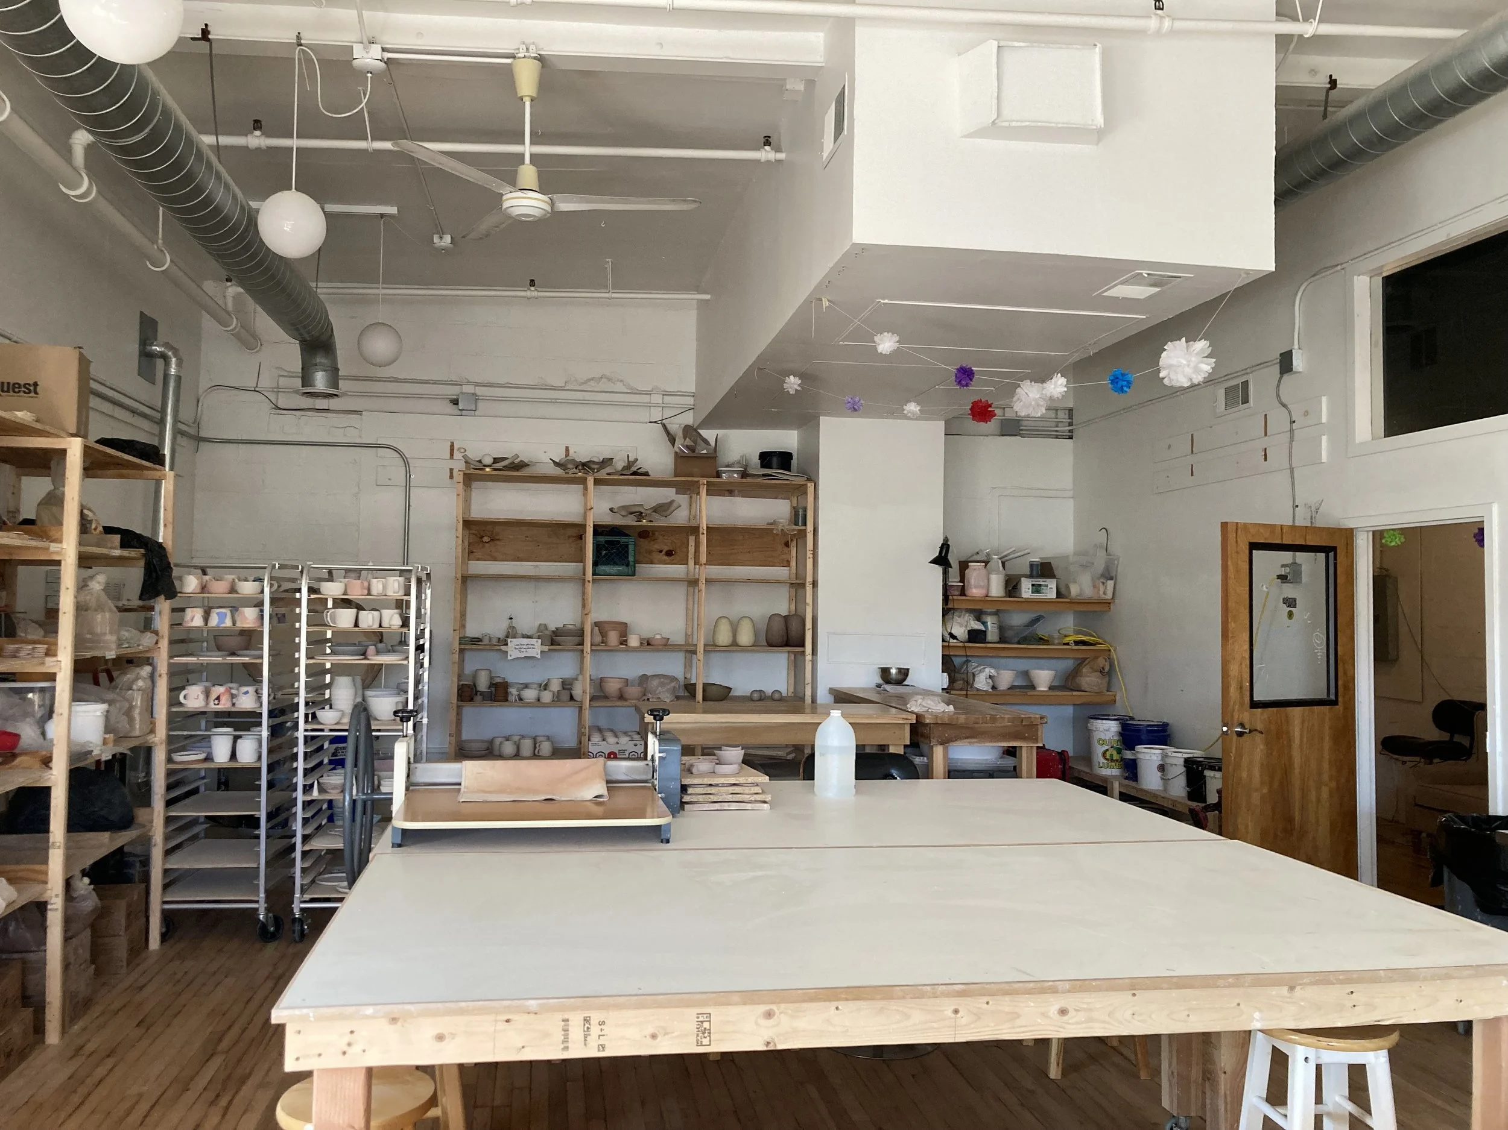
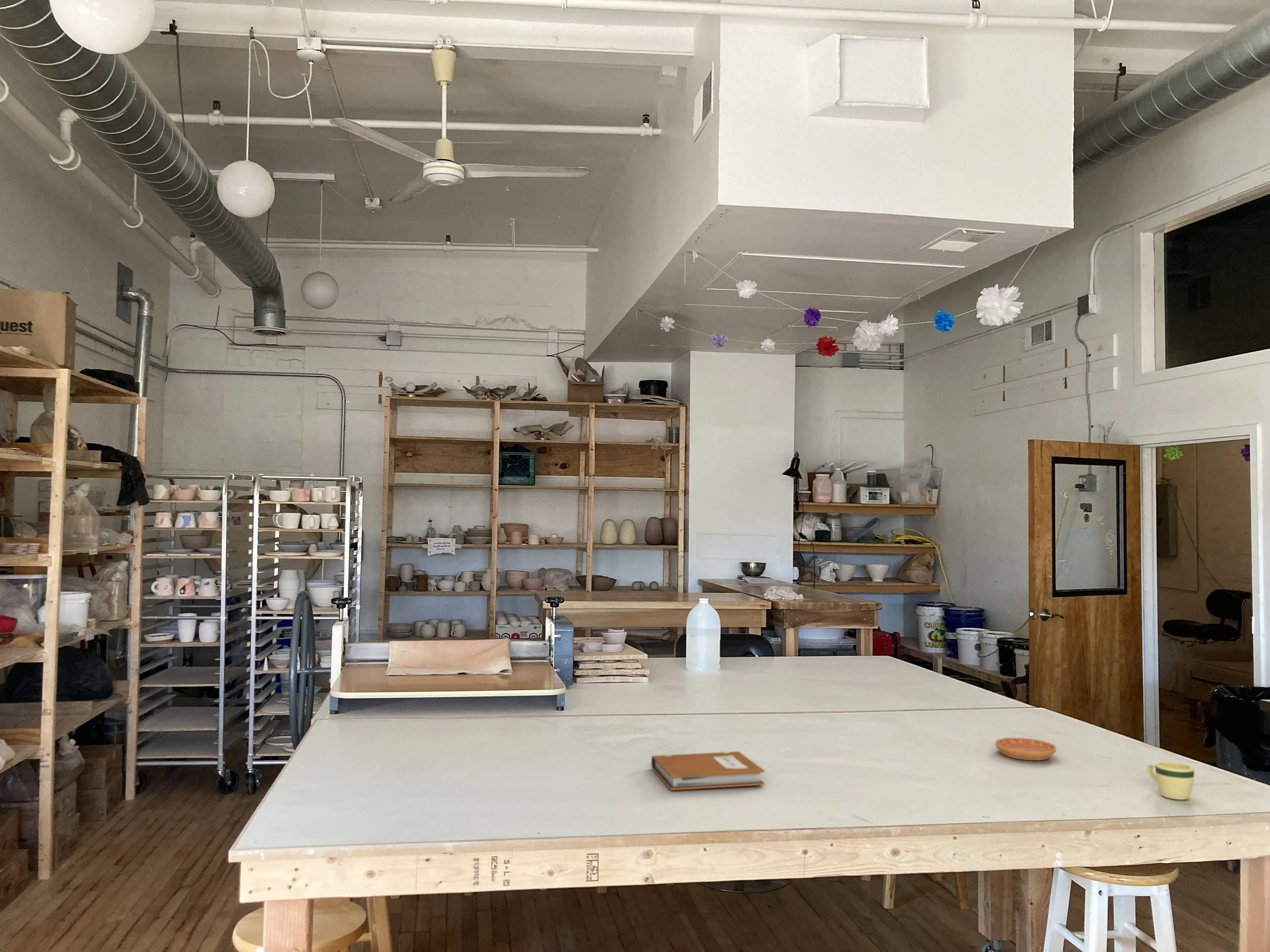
+ saucer [995,737,1057,761]
+ notebook [651,751,765,791]
+ mug [1147,761,1195,800]
